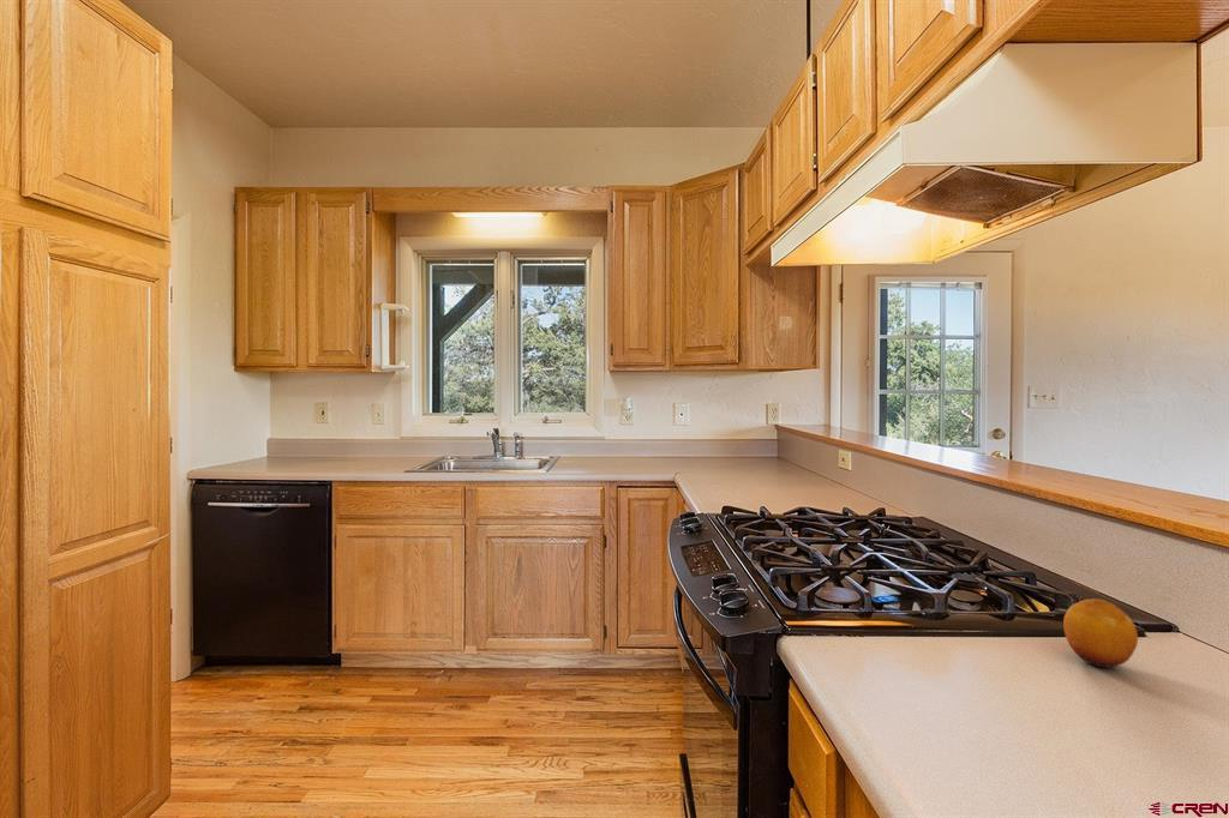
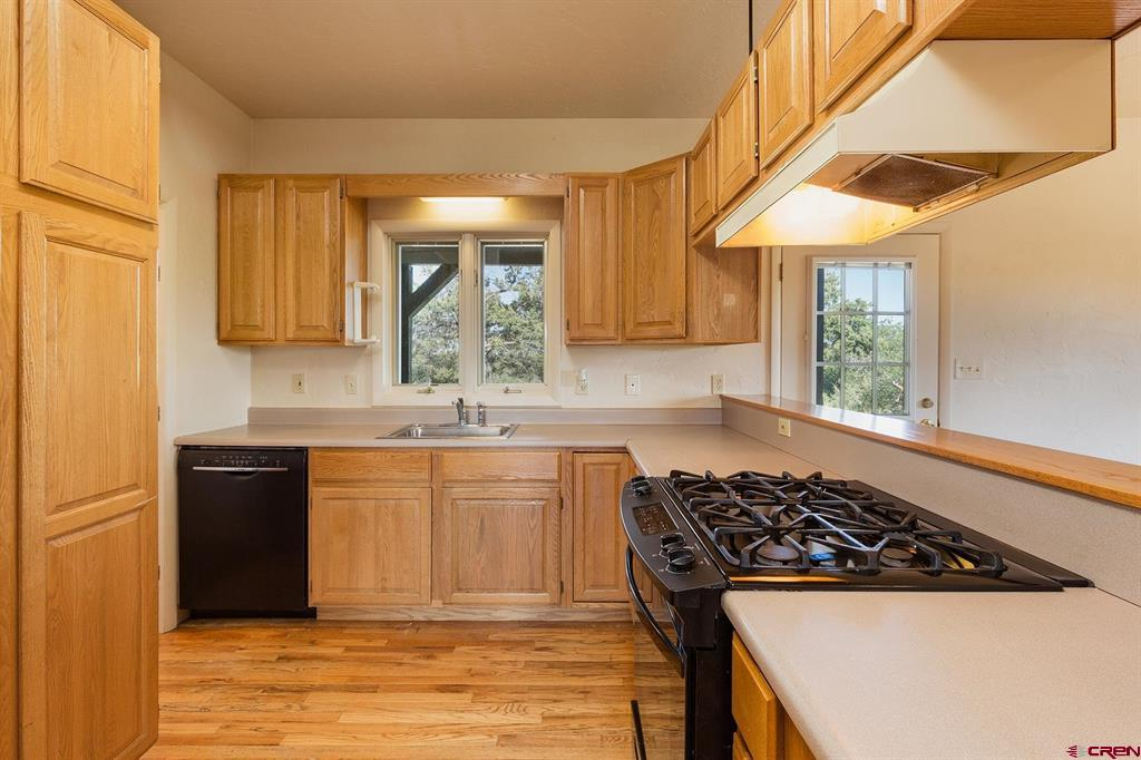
- fruit [1062,597,1139,669]
